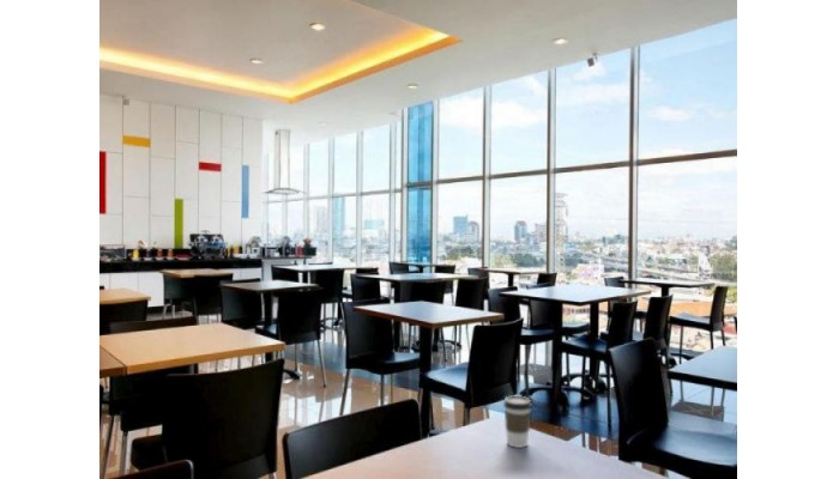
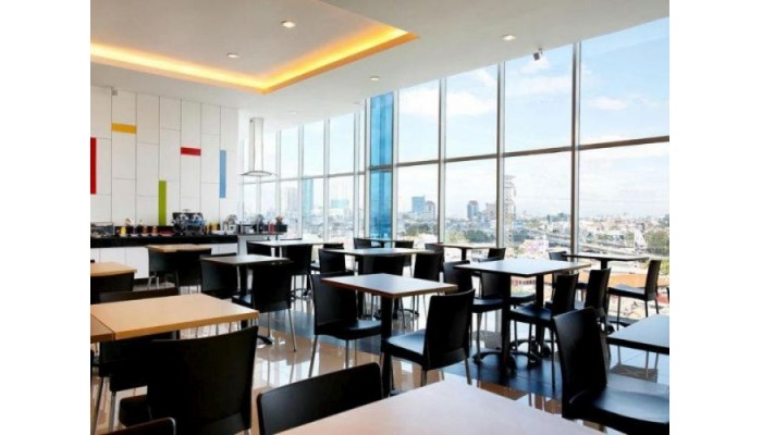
- coffee cup [502,395,532,449]
